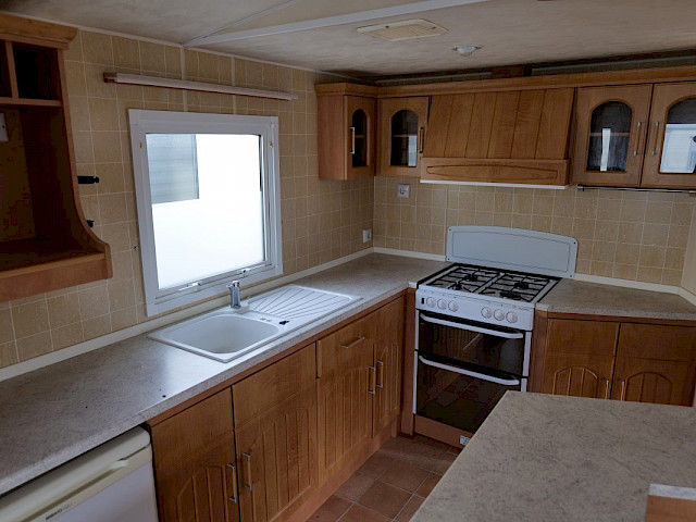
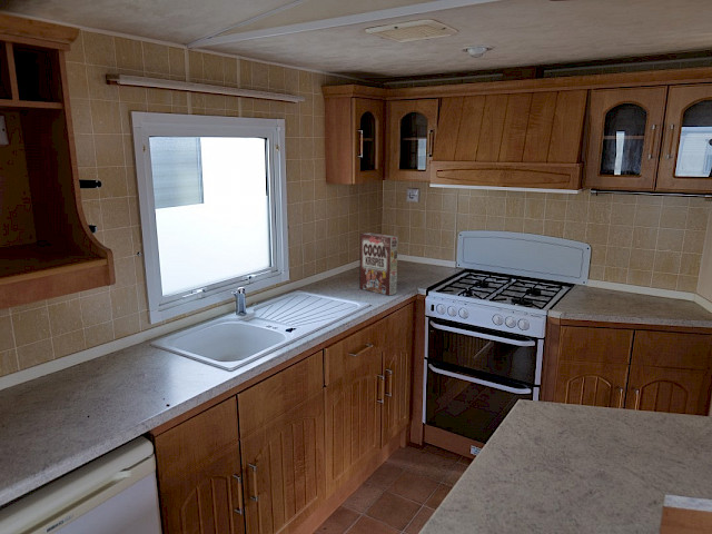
+ cereal box [358,231,398,296]
